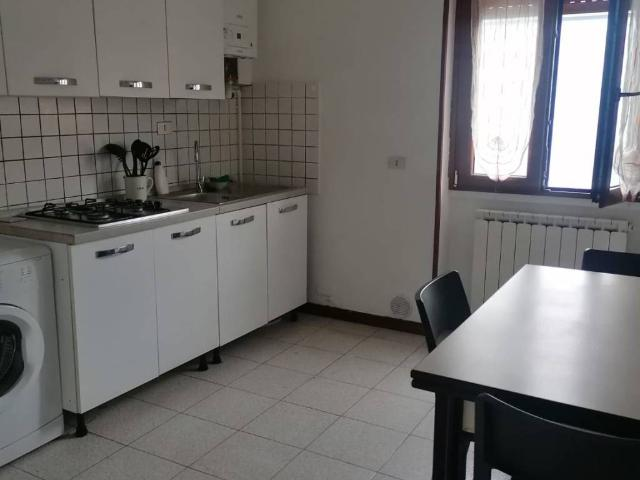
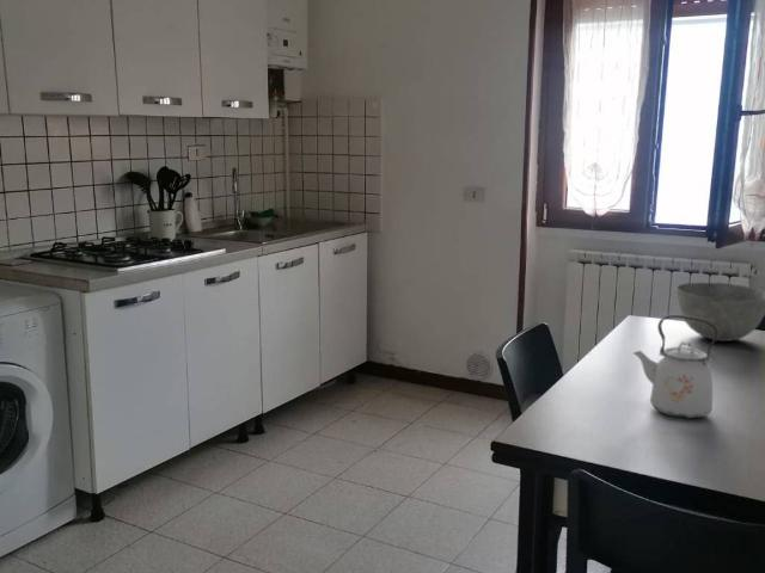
+ bowl [674,282,765,343]
+ kettle [632,314,718,419]
